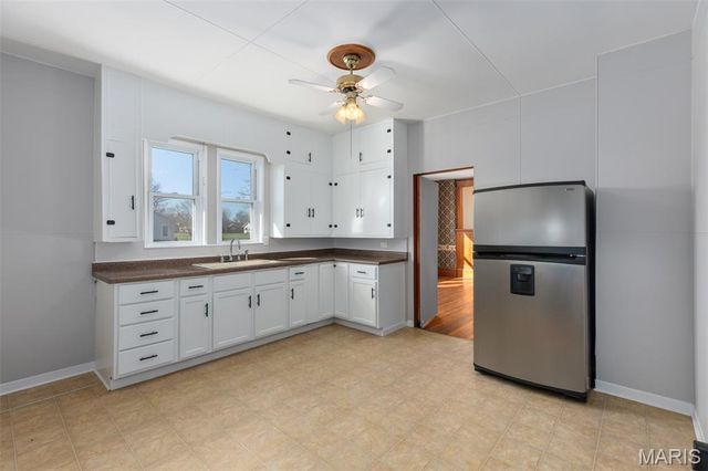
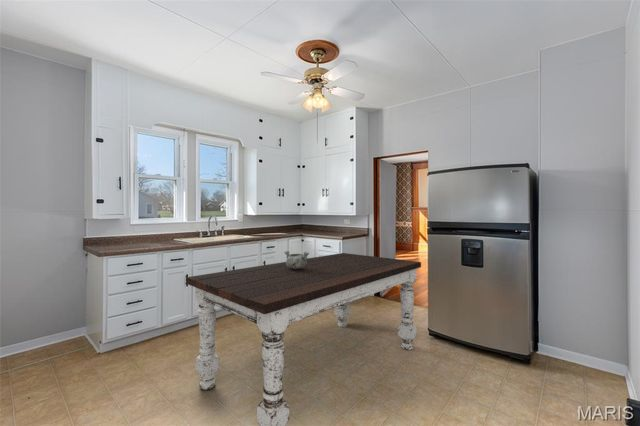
+ decorative bowl [283,250,310,270]
+ dining table [185,252,422,426]
